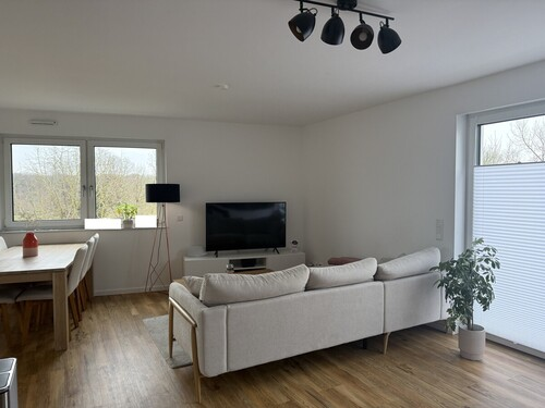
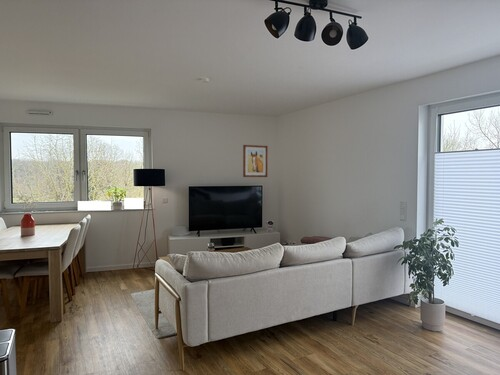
+ wall art [242,144,269,178]
